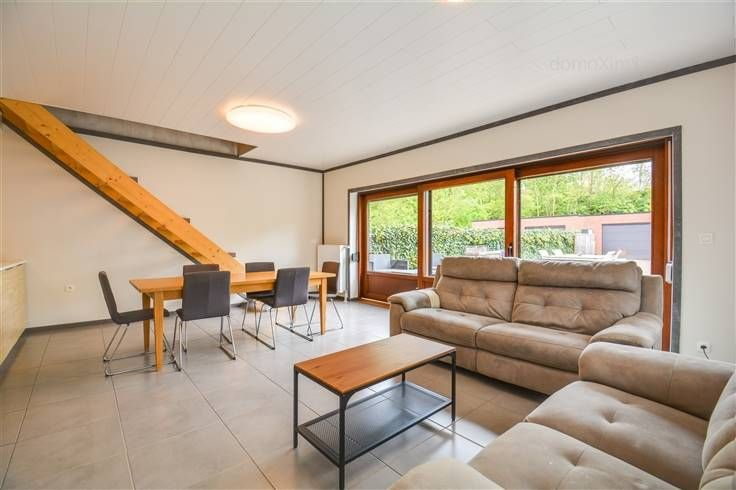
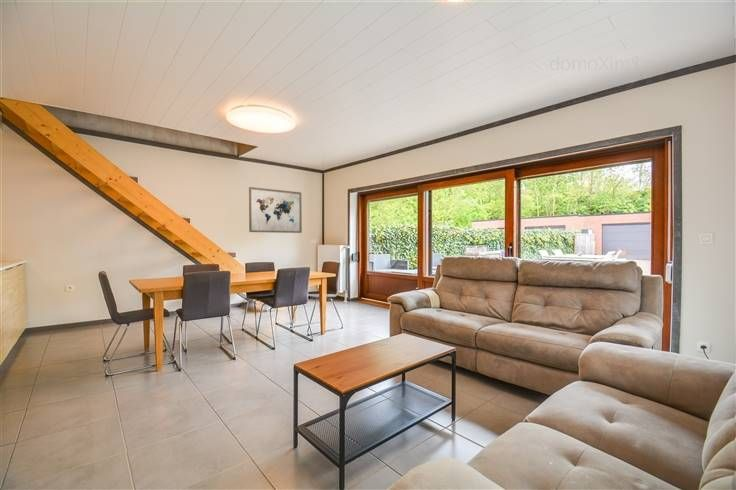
+ wall art [248,186,303,234]
